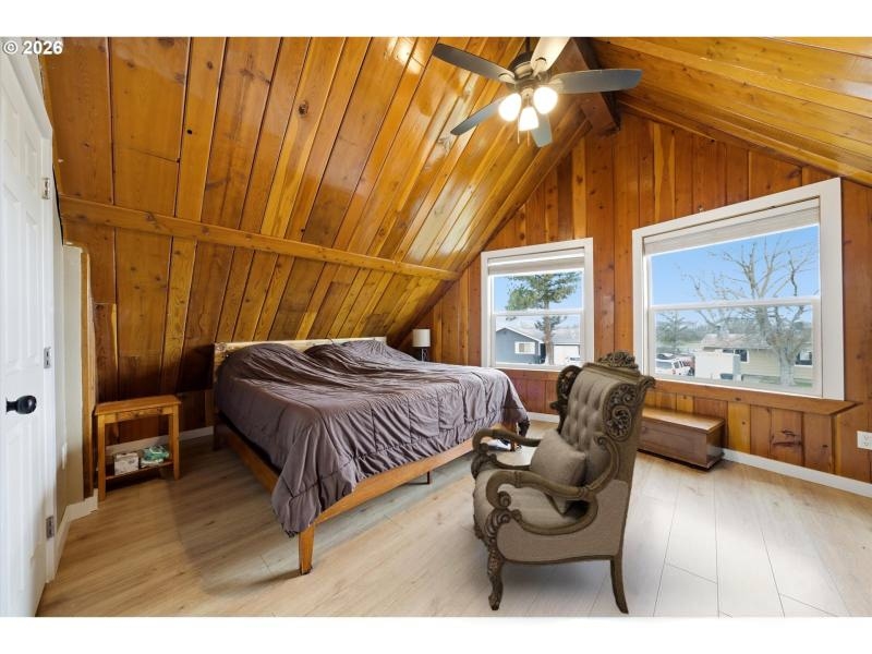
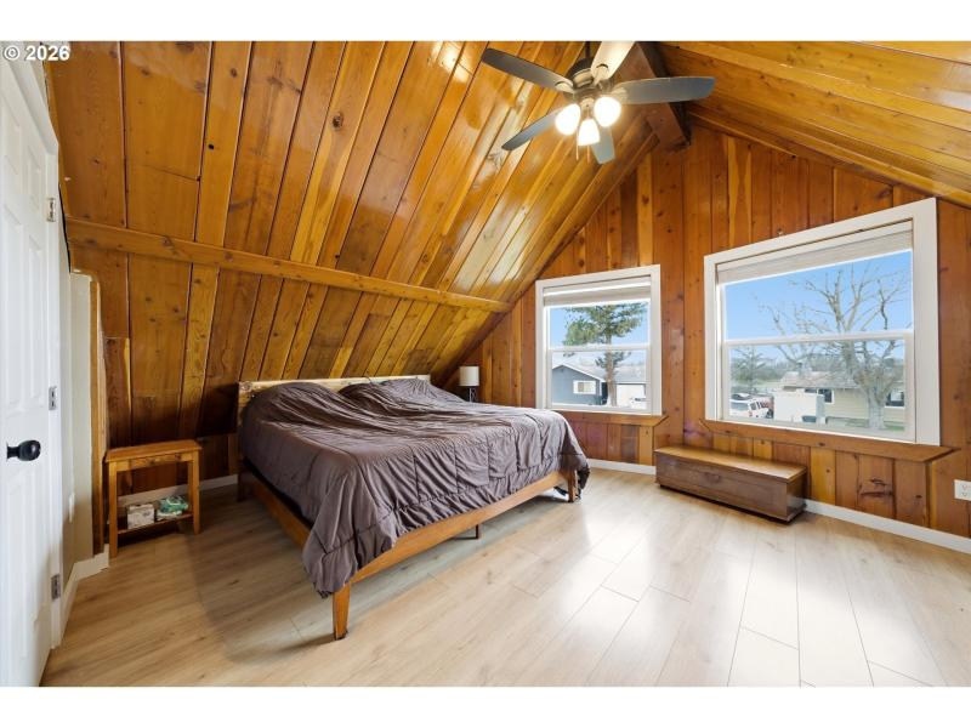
- armchair [469,349,657,616]
